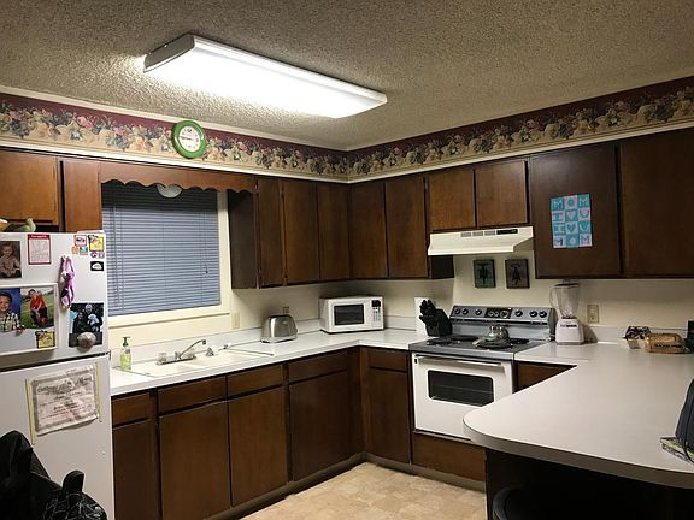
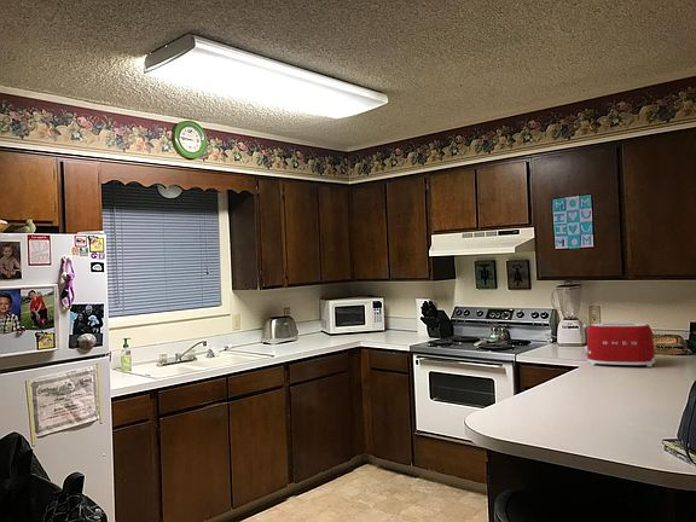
+ toaster [582,321,656,367]
